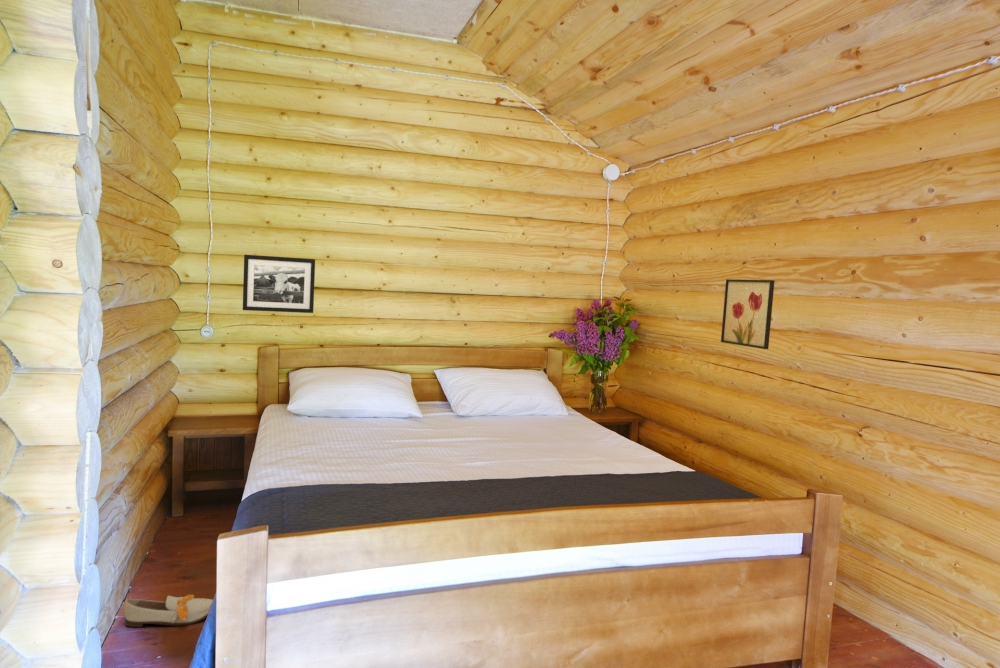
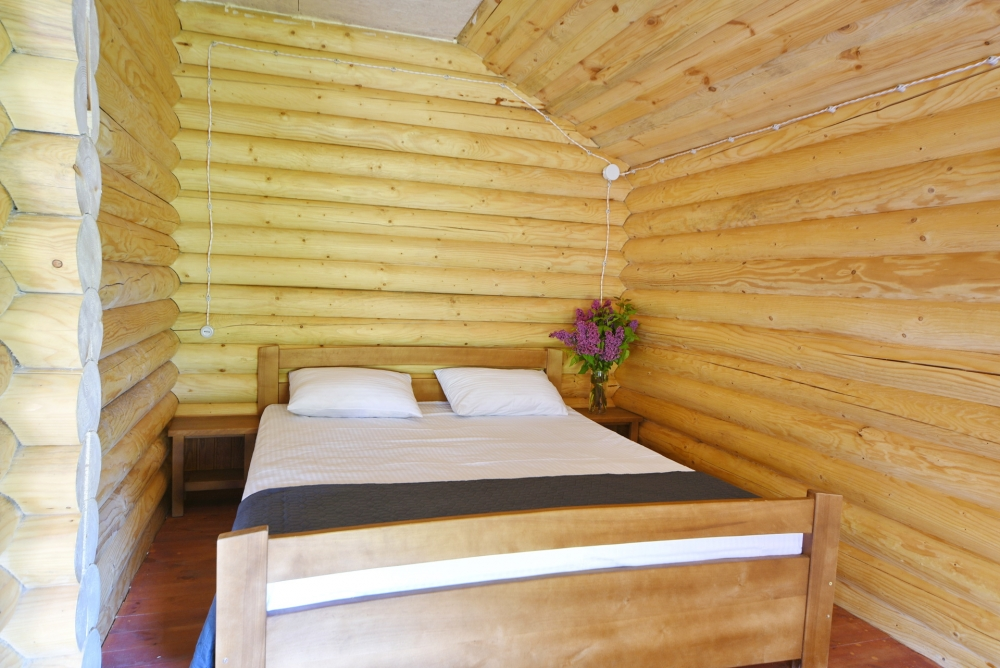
- shoe [123,594,214,628]
- wall art [720,278,775,350]
- picture frame [242,254,316,314]
